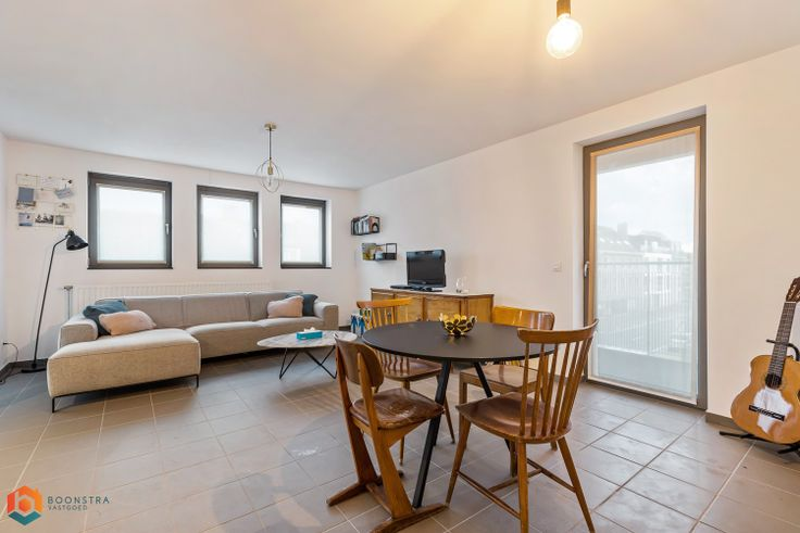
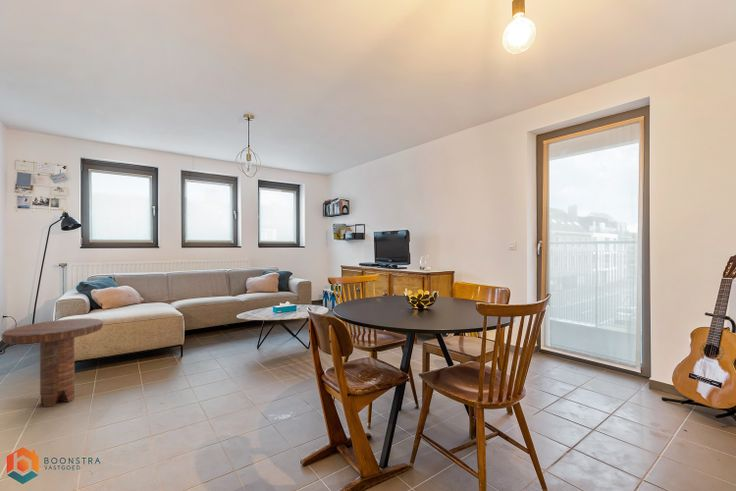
+ side table [1,317,104,408]
